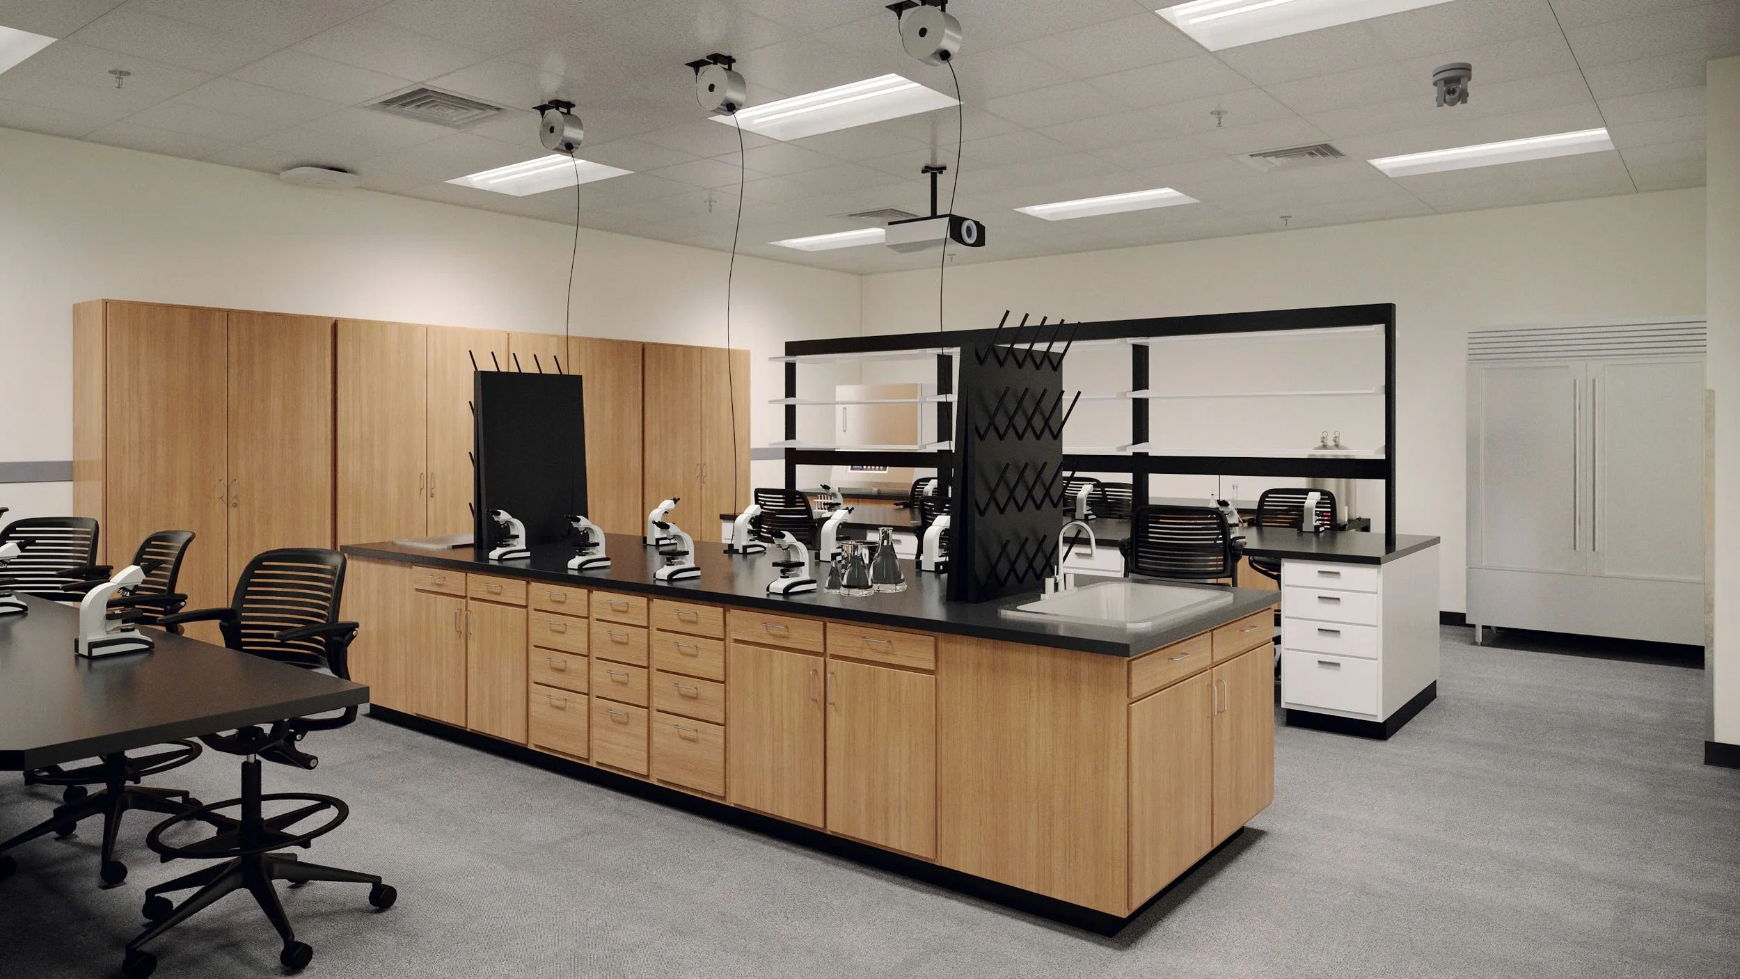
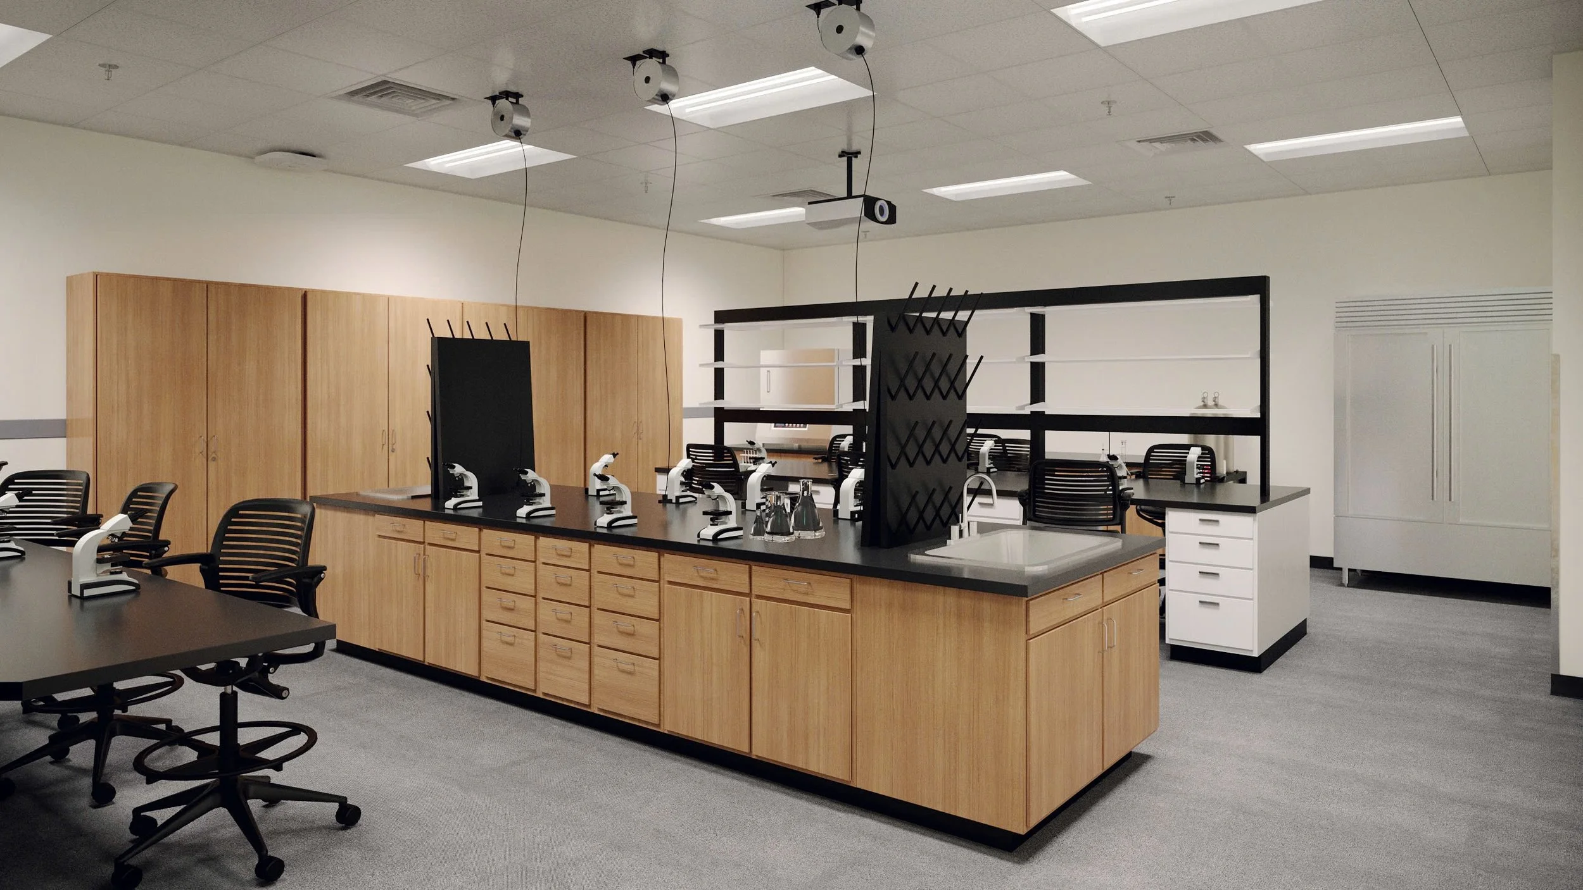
- security camera [1432,62,1472,108]
